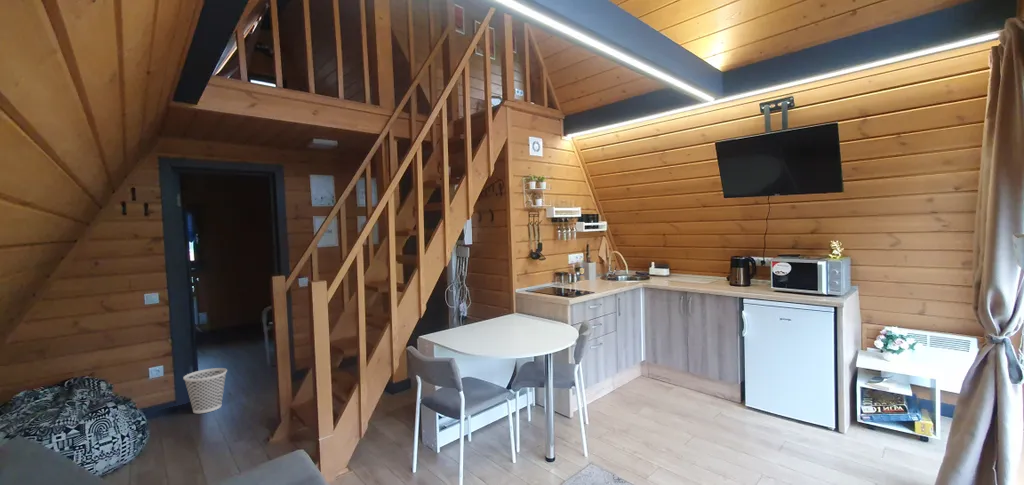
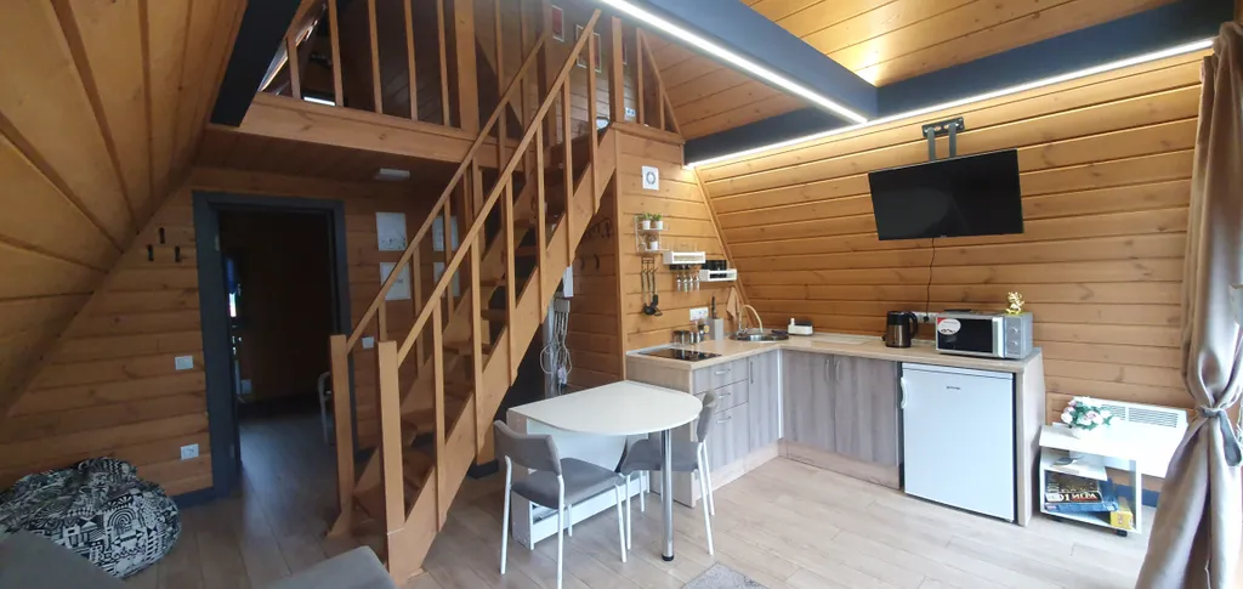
- wastebasket [182,367,228,414]
